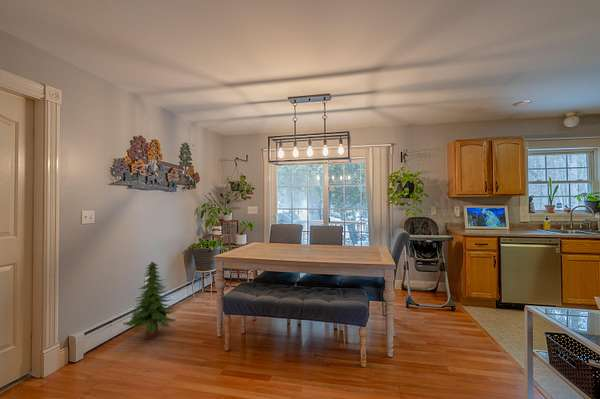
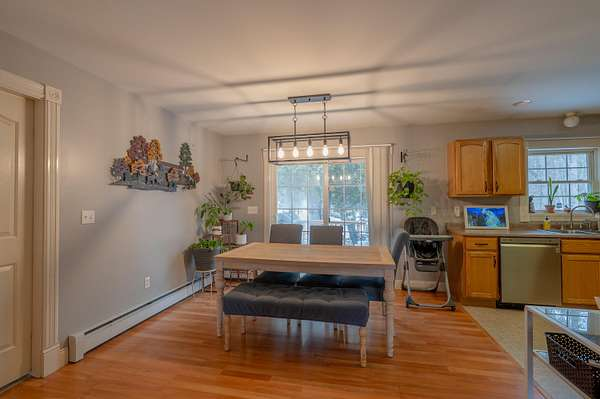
- tree [123,261,178,340]
